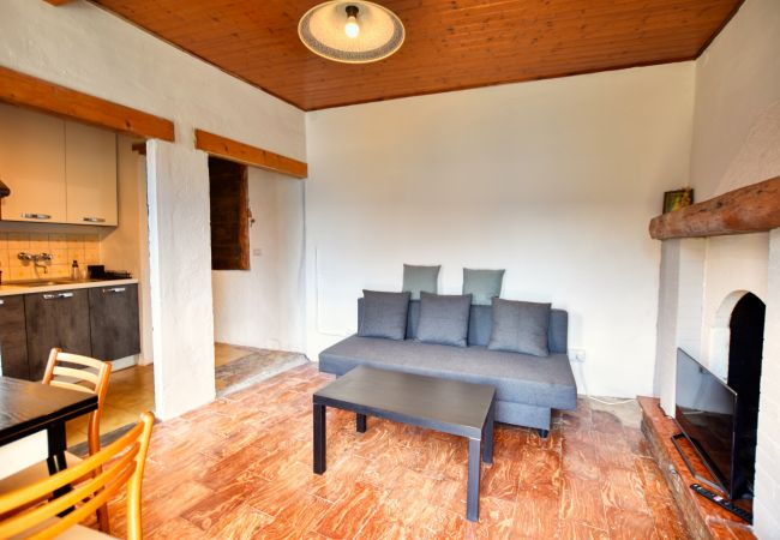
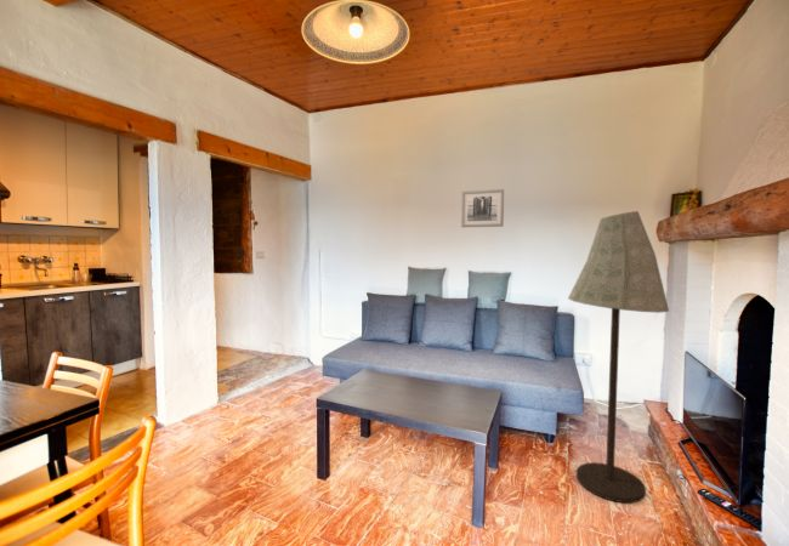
+ floor lamp [567,210,670,504]
+ wall art [460,188,505,228]
